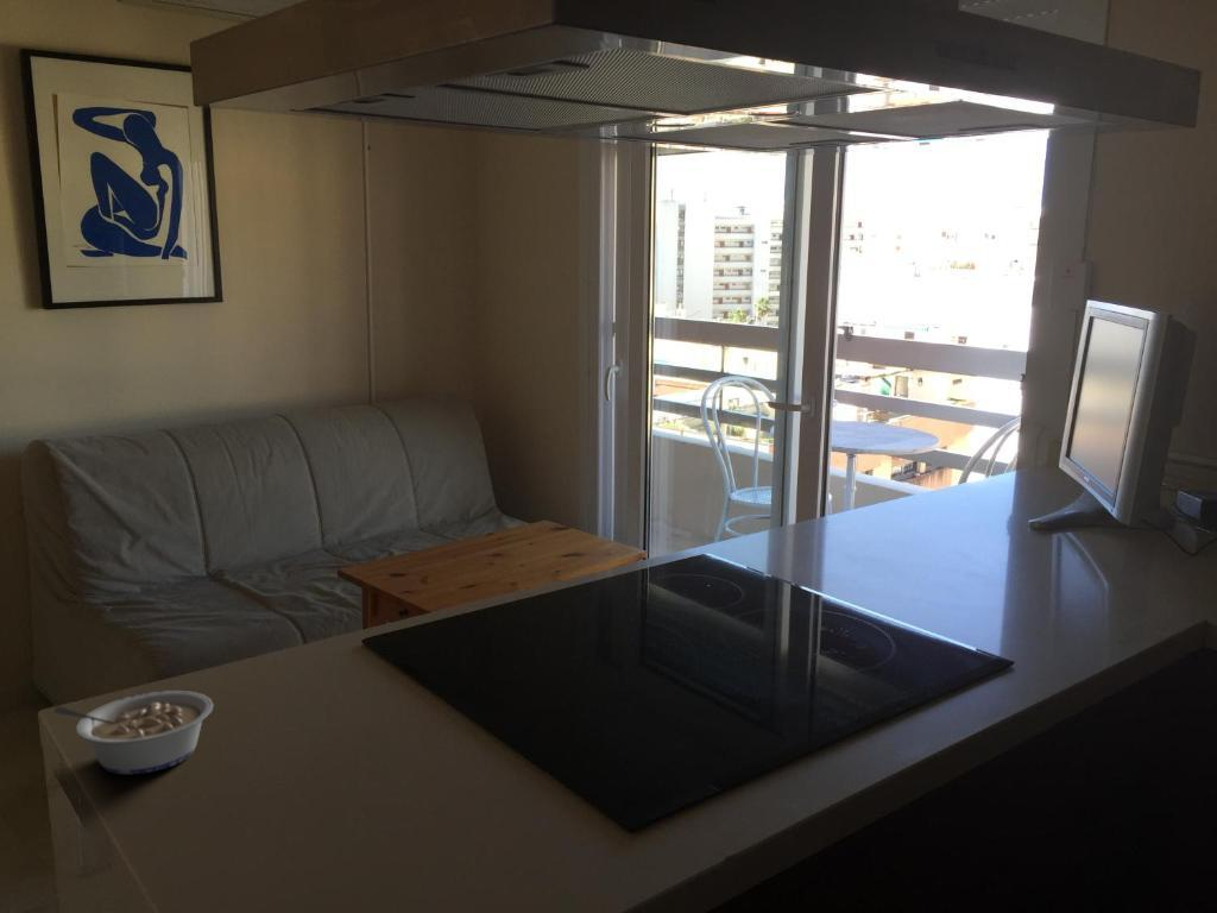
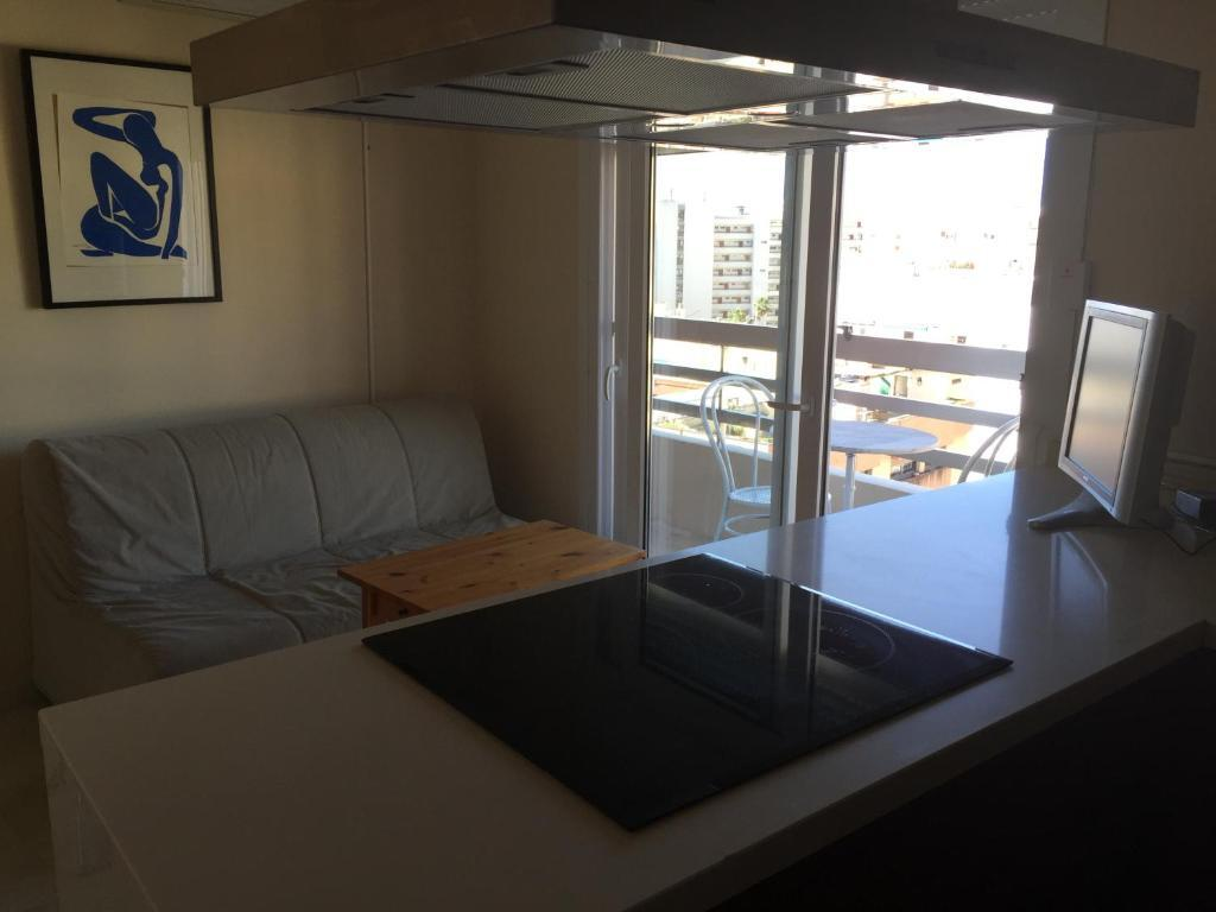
- legume [52,690,215,775]
